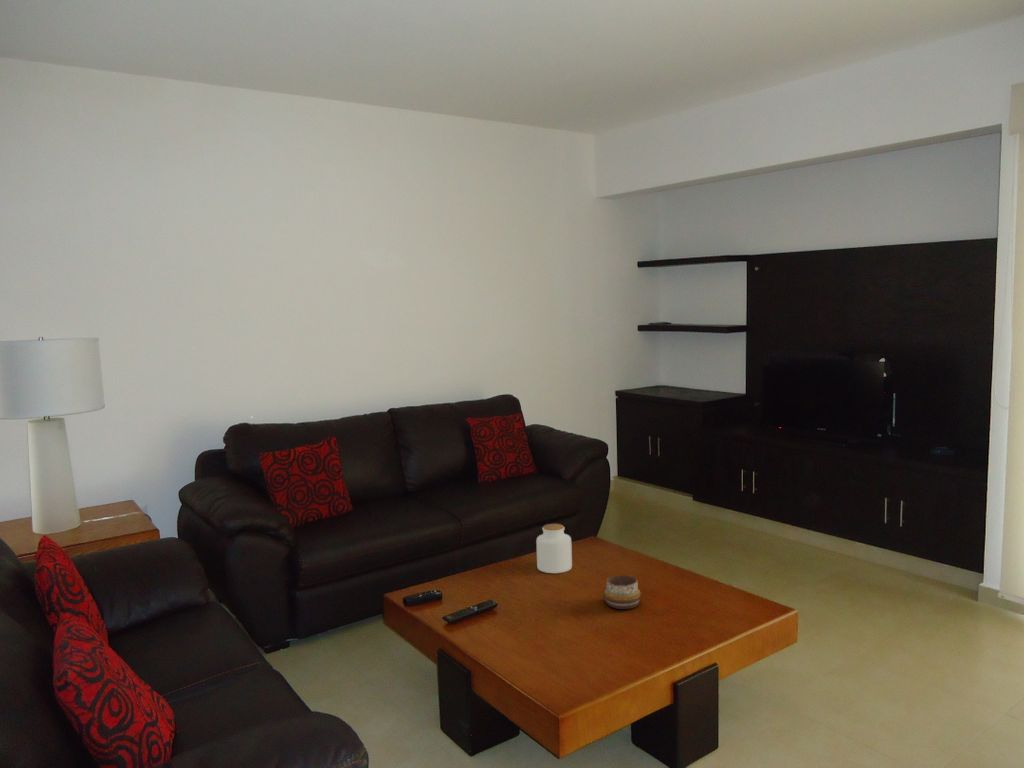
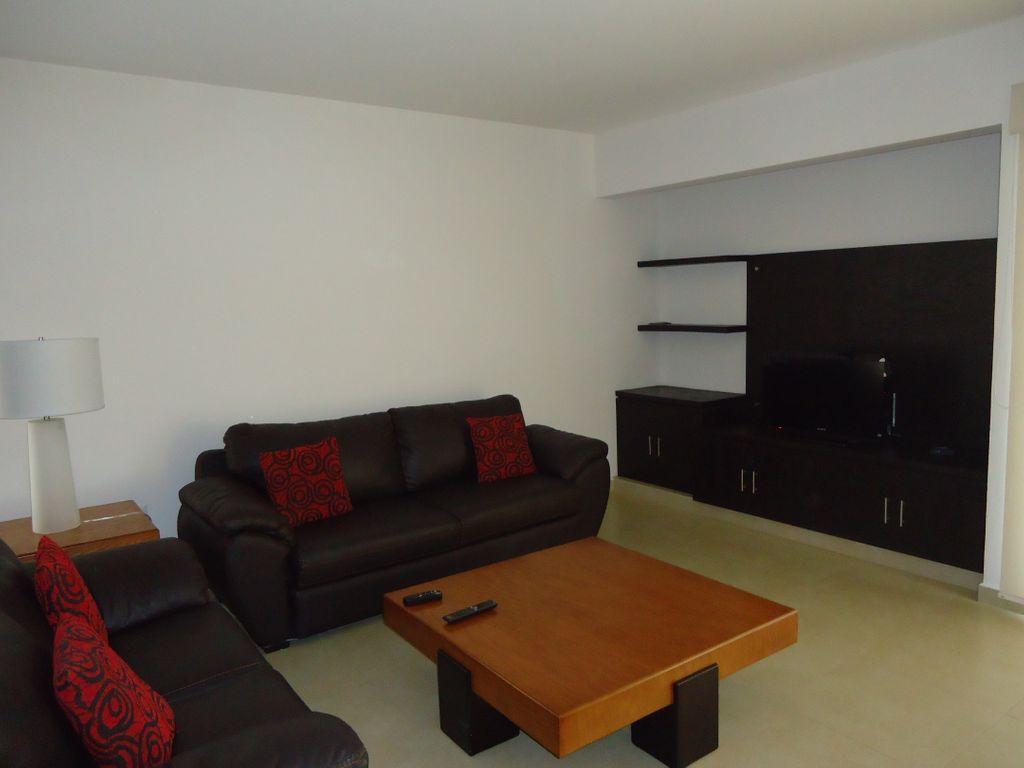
- decorative bowl [603,574,642,610]
- jar [535,523,573,574]
